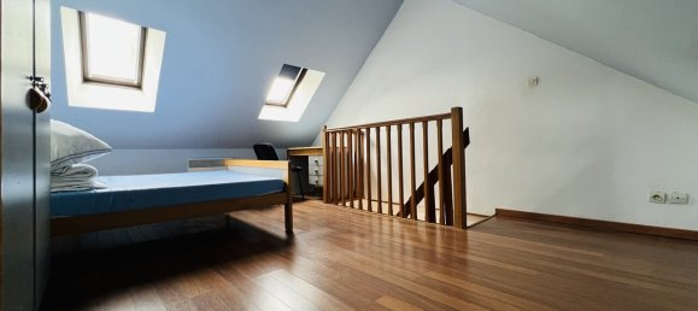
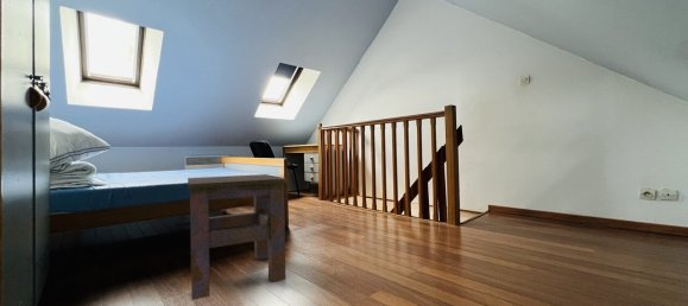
+ side table [187,173,288,301]
